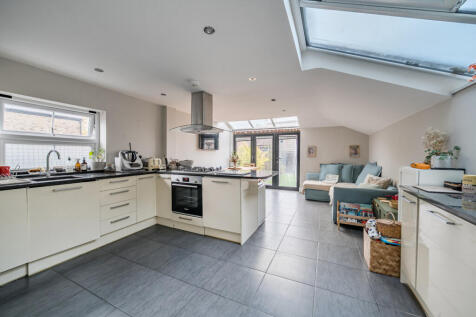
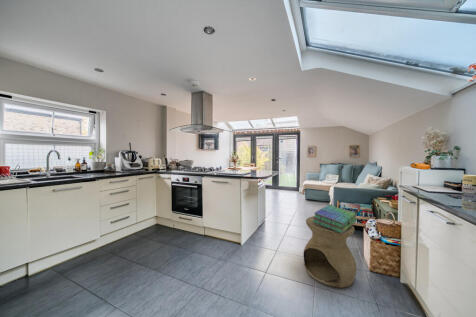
+ side table [303,215,357,289]
+ stack of books [312,204,358,234]
